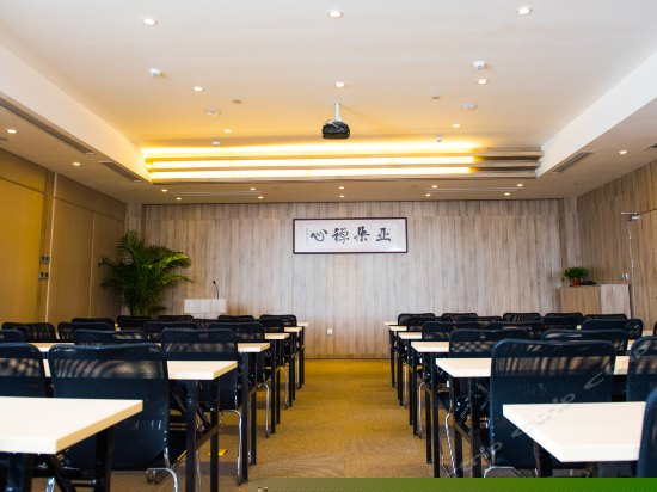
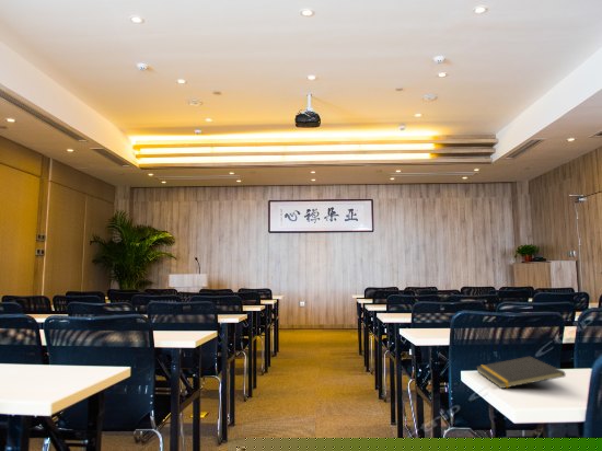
+ notepad [475,356,567,390]
